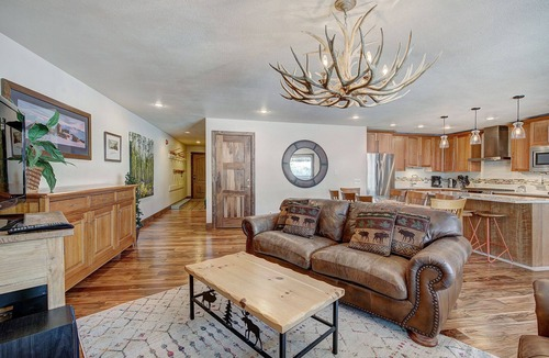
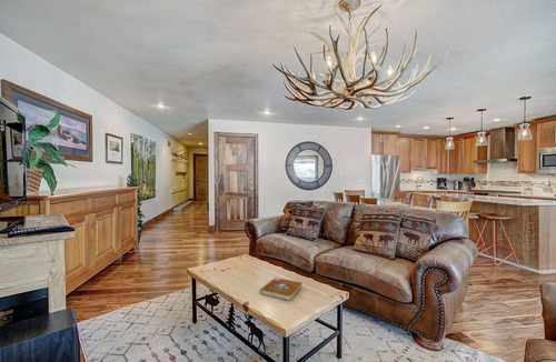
+ book [259,276,304,302]
